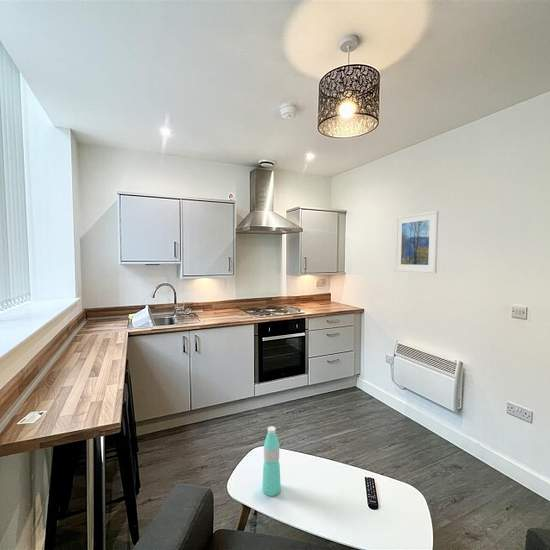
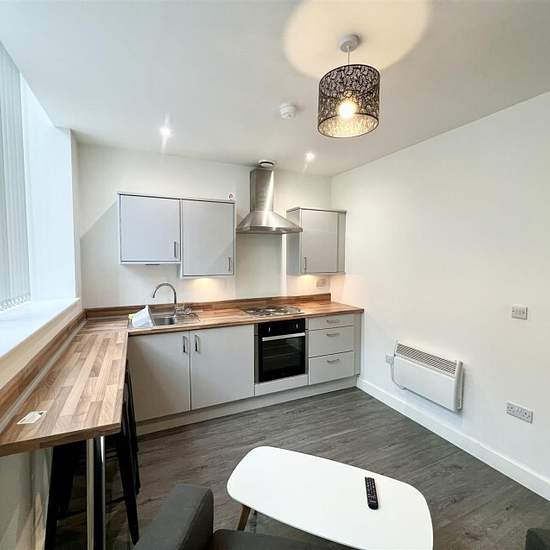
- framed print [394,209,440,274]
- water bottle [261,425,282,497]
